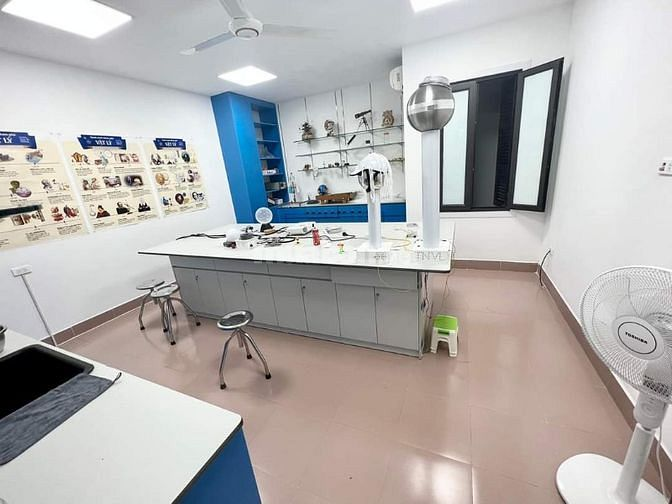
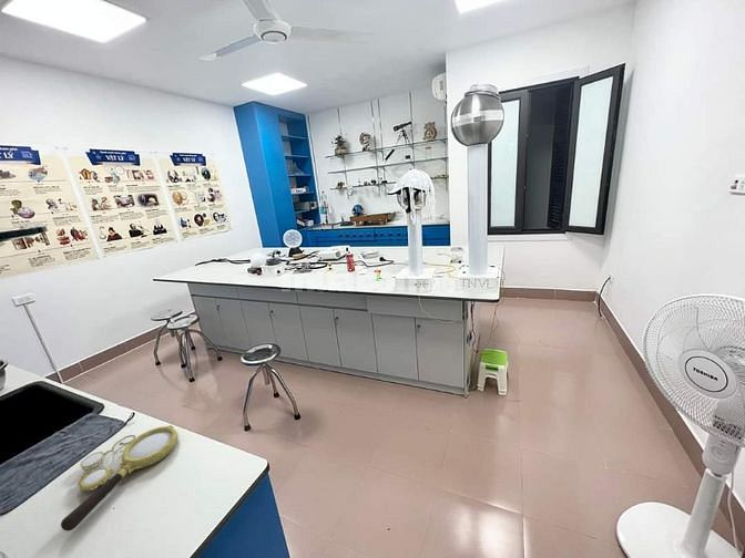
+ magnifying glass [60,424,180,531]
